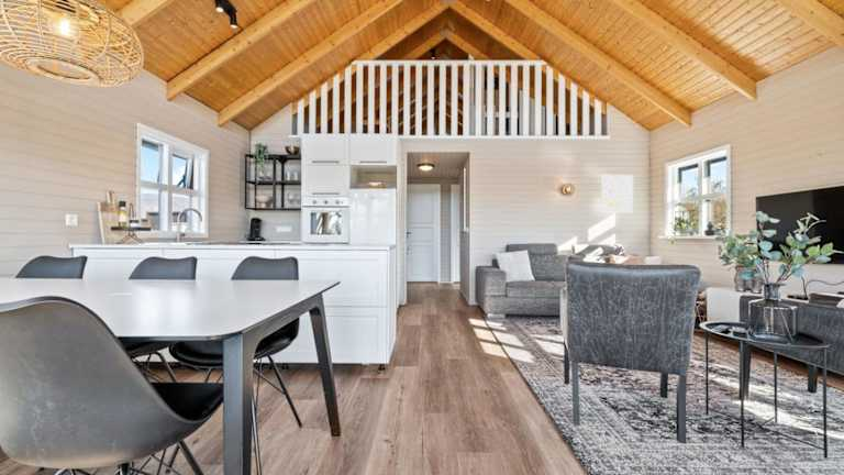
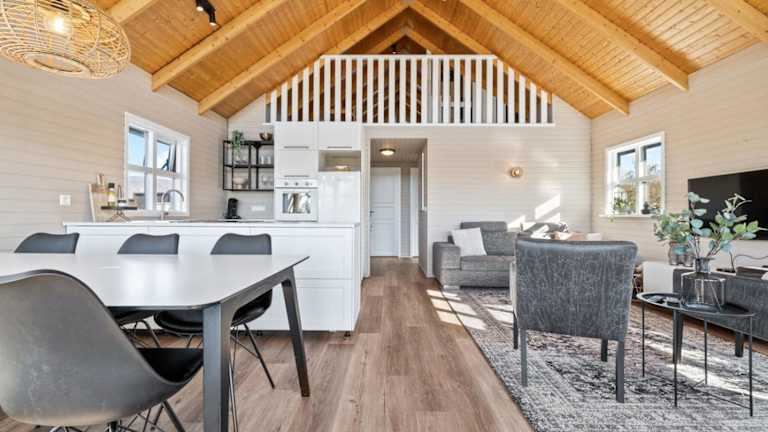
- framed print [600,174,634,213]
